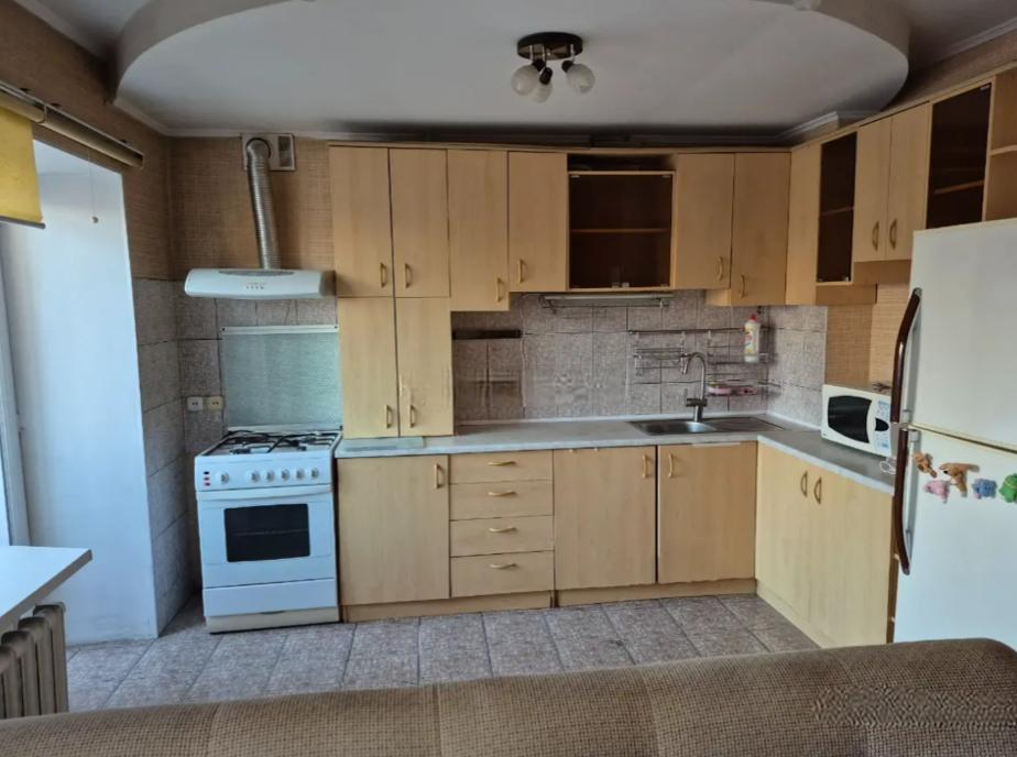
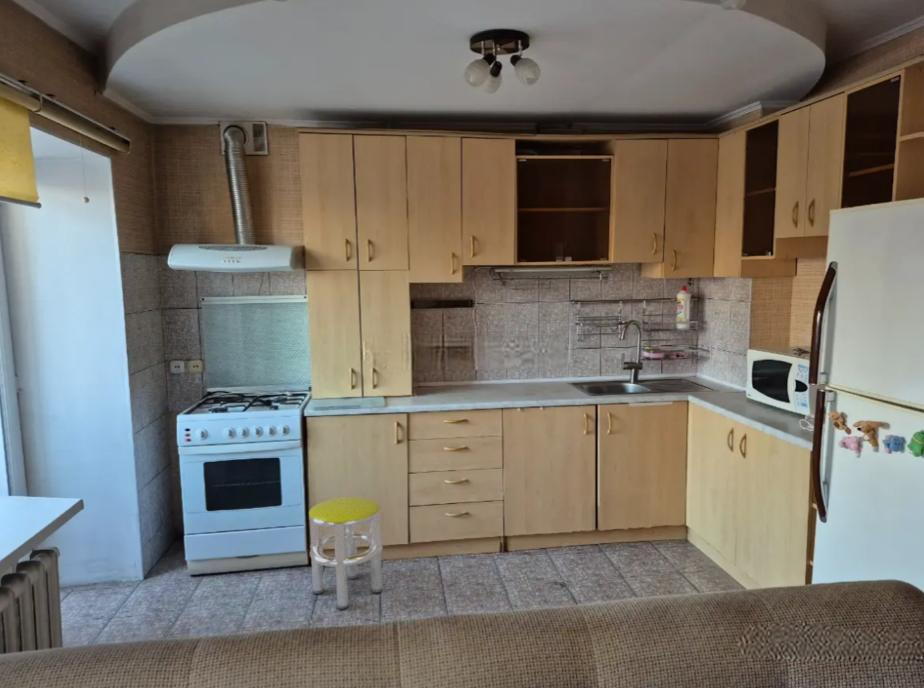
+ stool [308,496,384,610]
